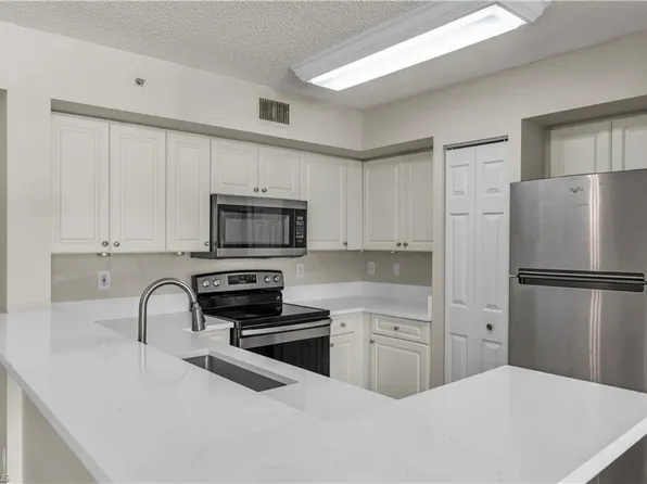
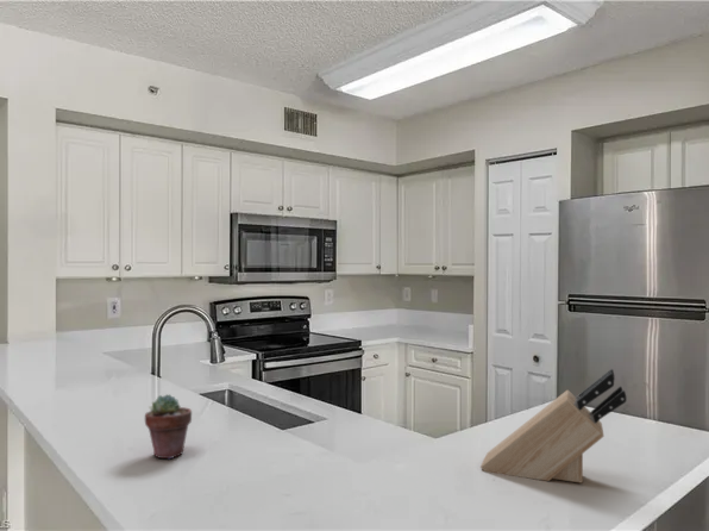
+ knife block [479,368,628,485]
+ potted succulent [144,393,193,460]
